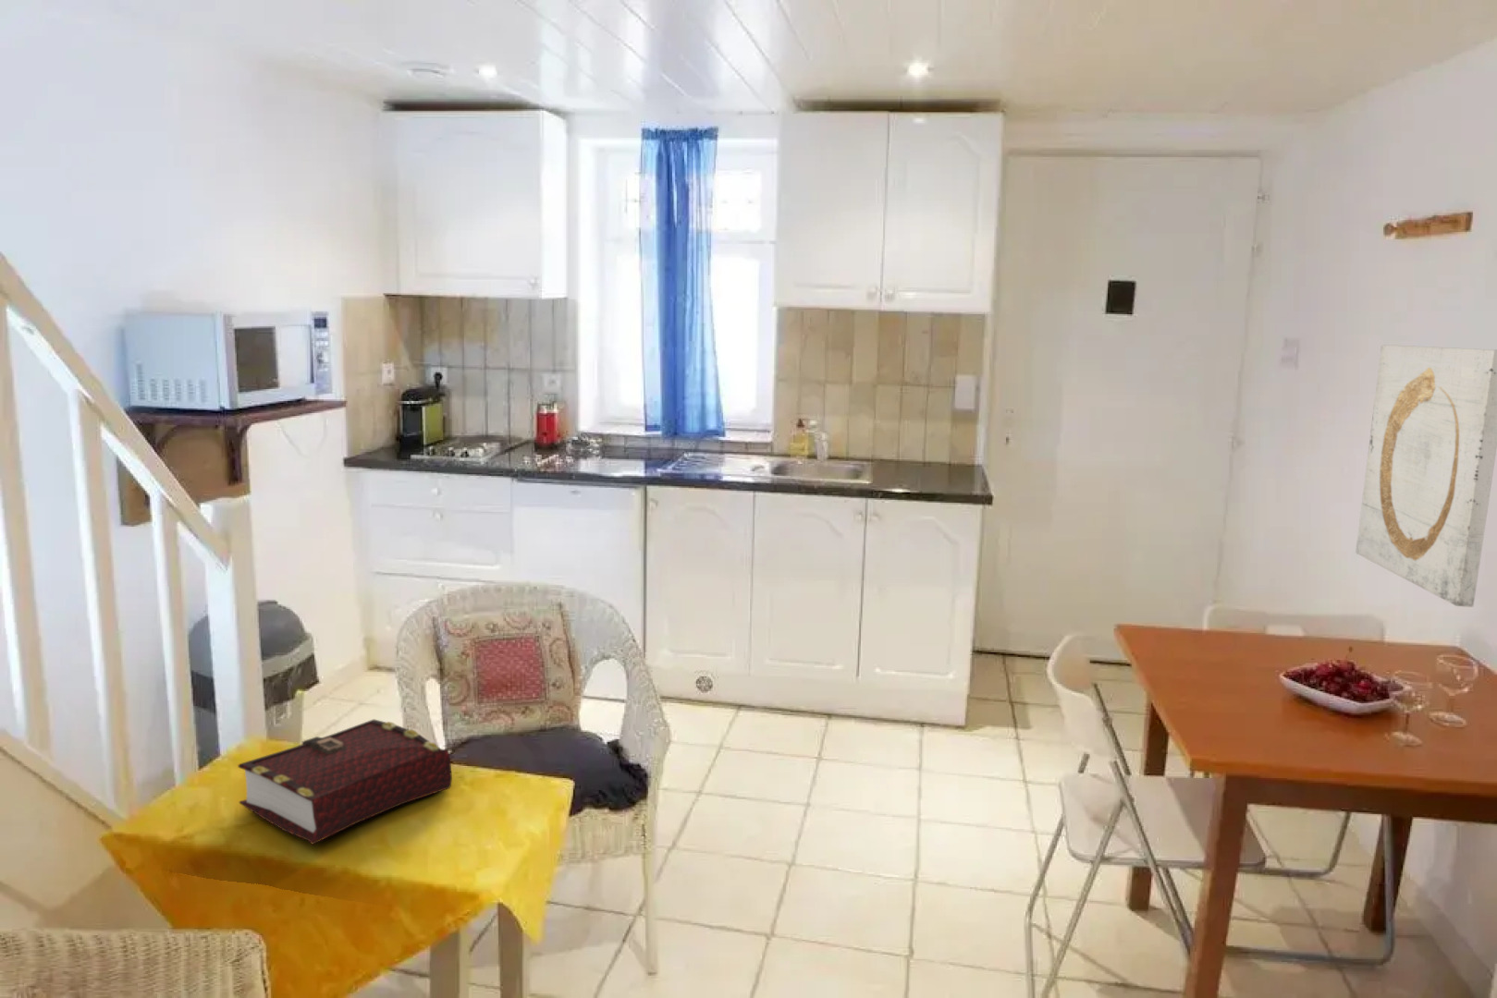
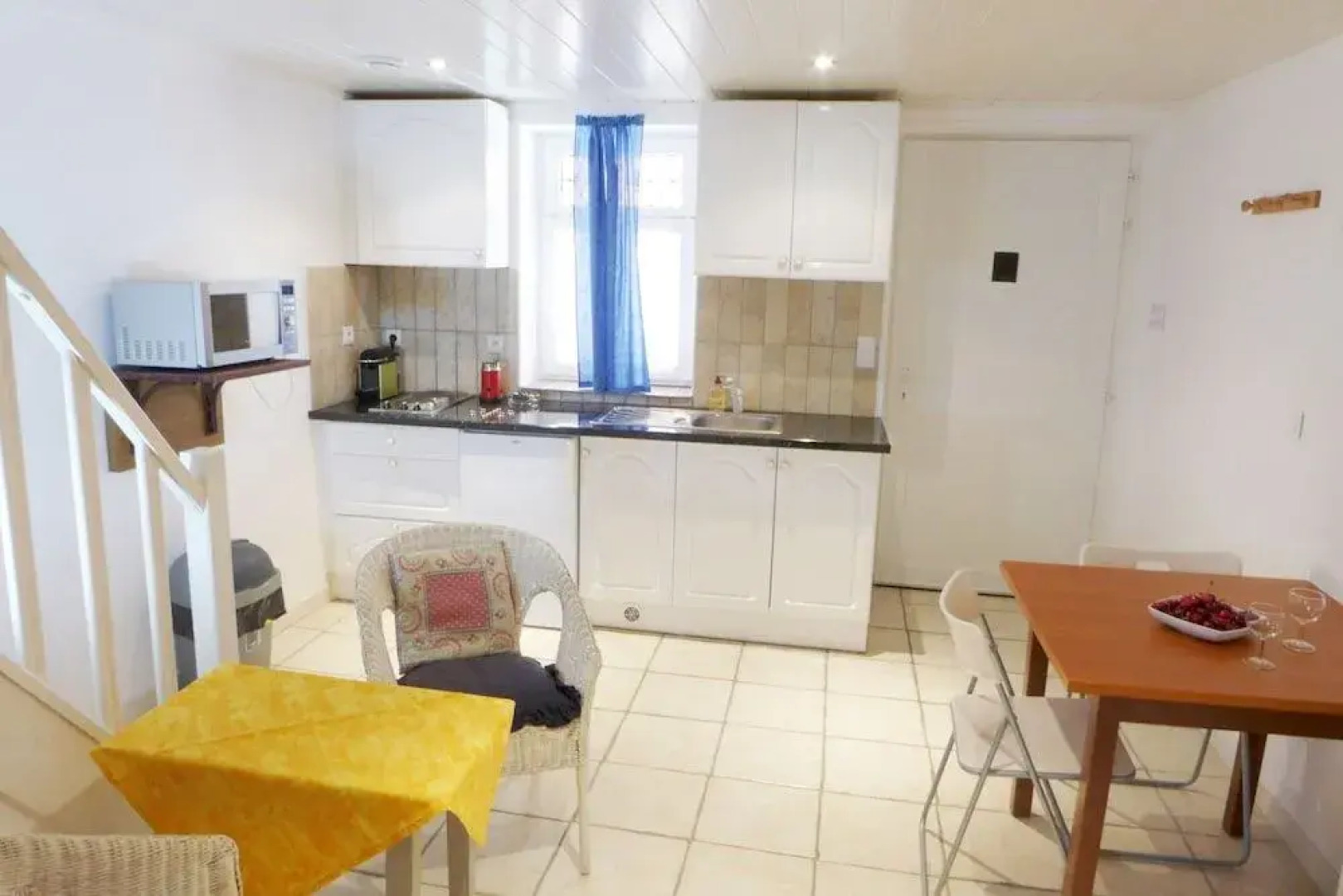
- book [237,718,453,845]
- wall art [1354,344,1497,608]
